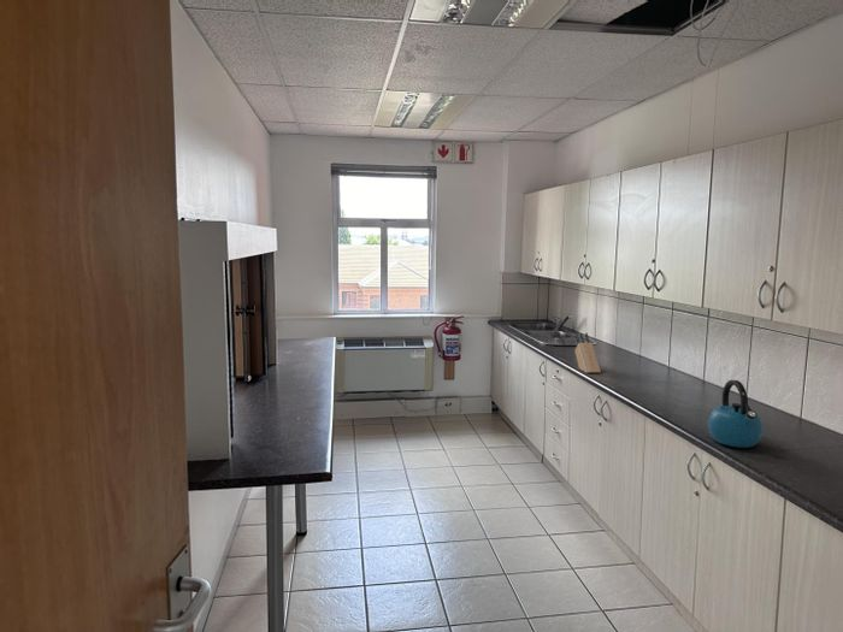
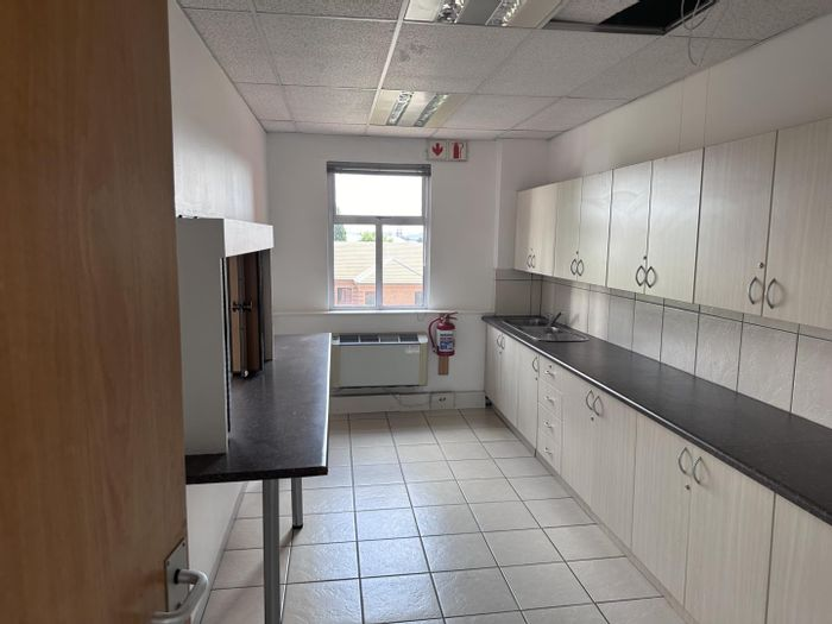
- knife block [574,332,602,374]
- kettle [707,379,765,449]
